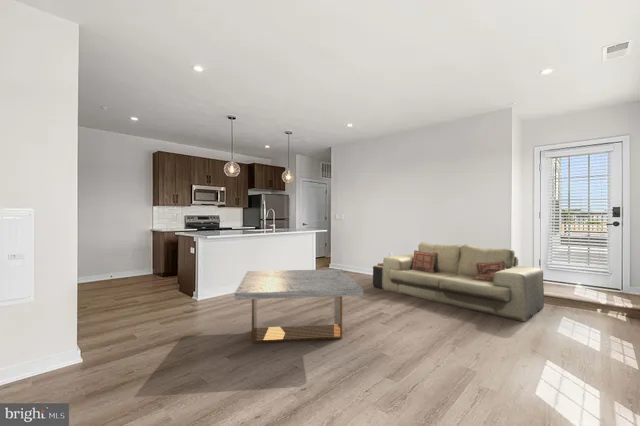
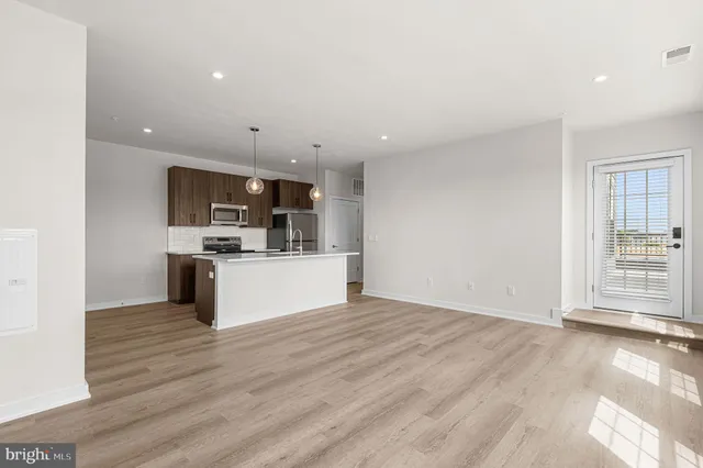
- sofa [372,241,545,323]
- coffee table [234,268,364,344]
